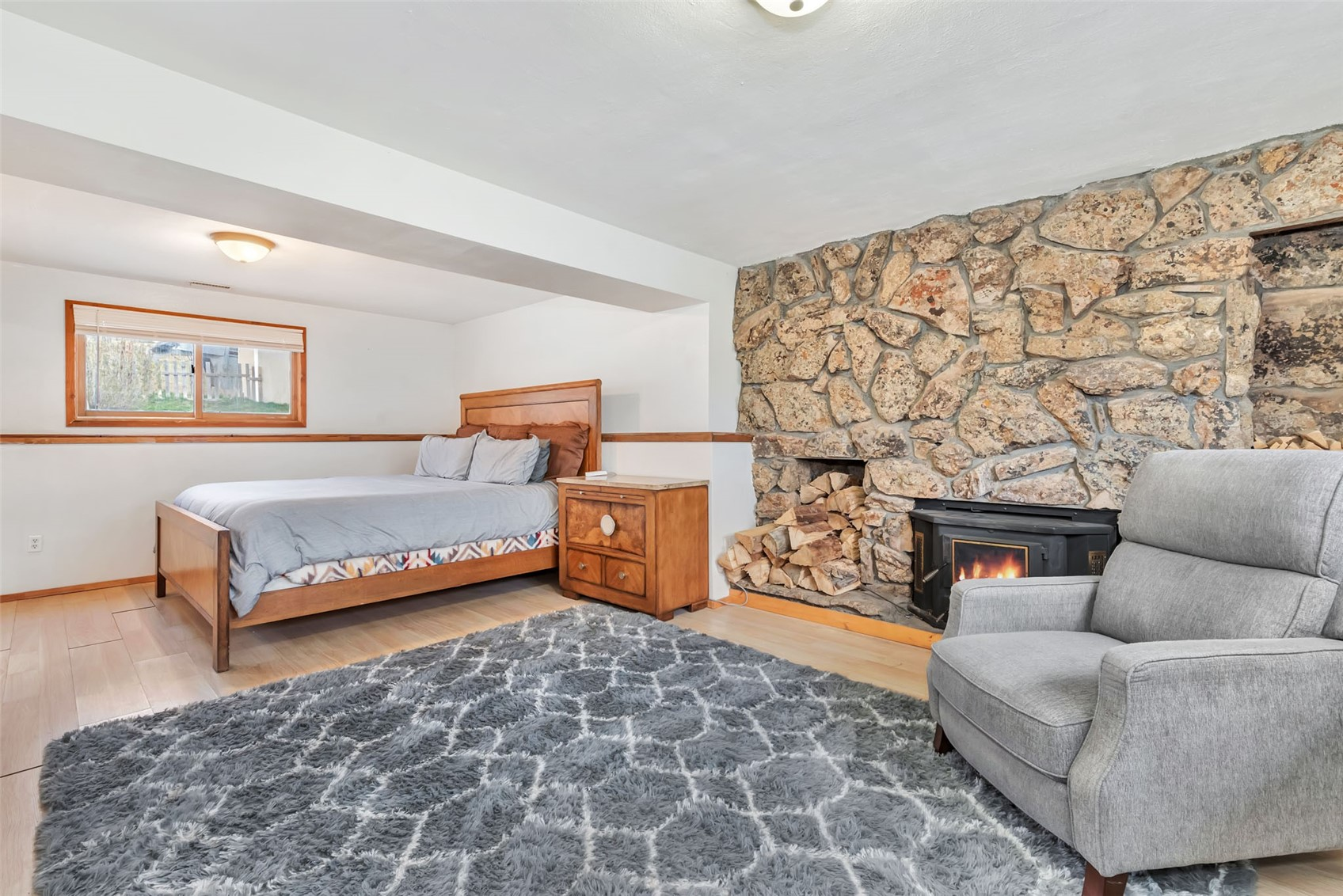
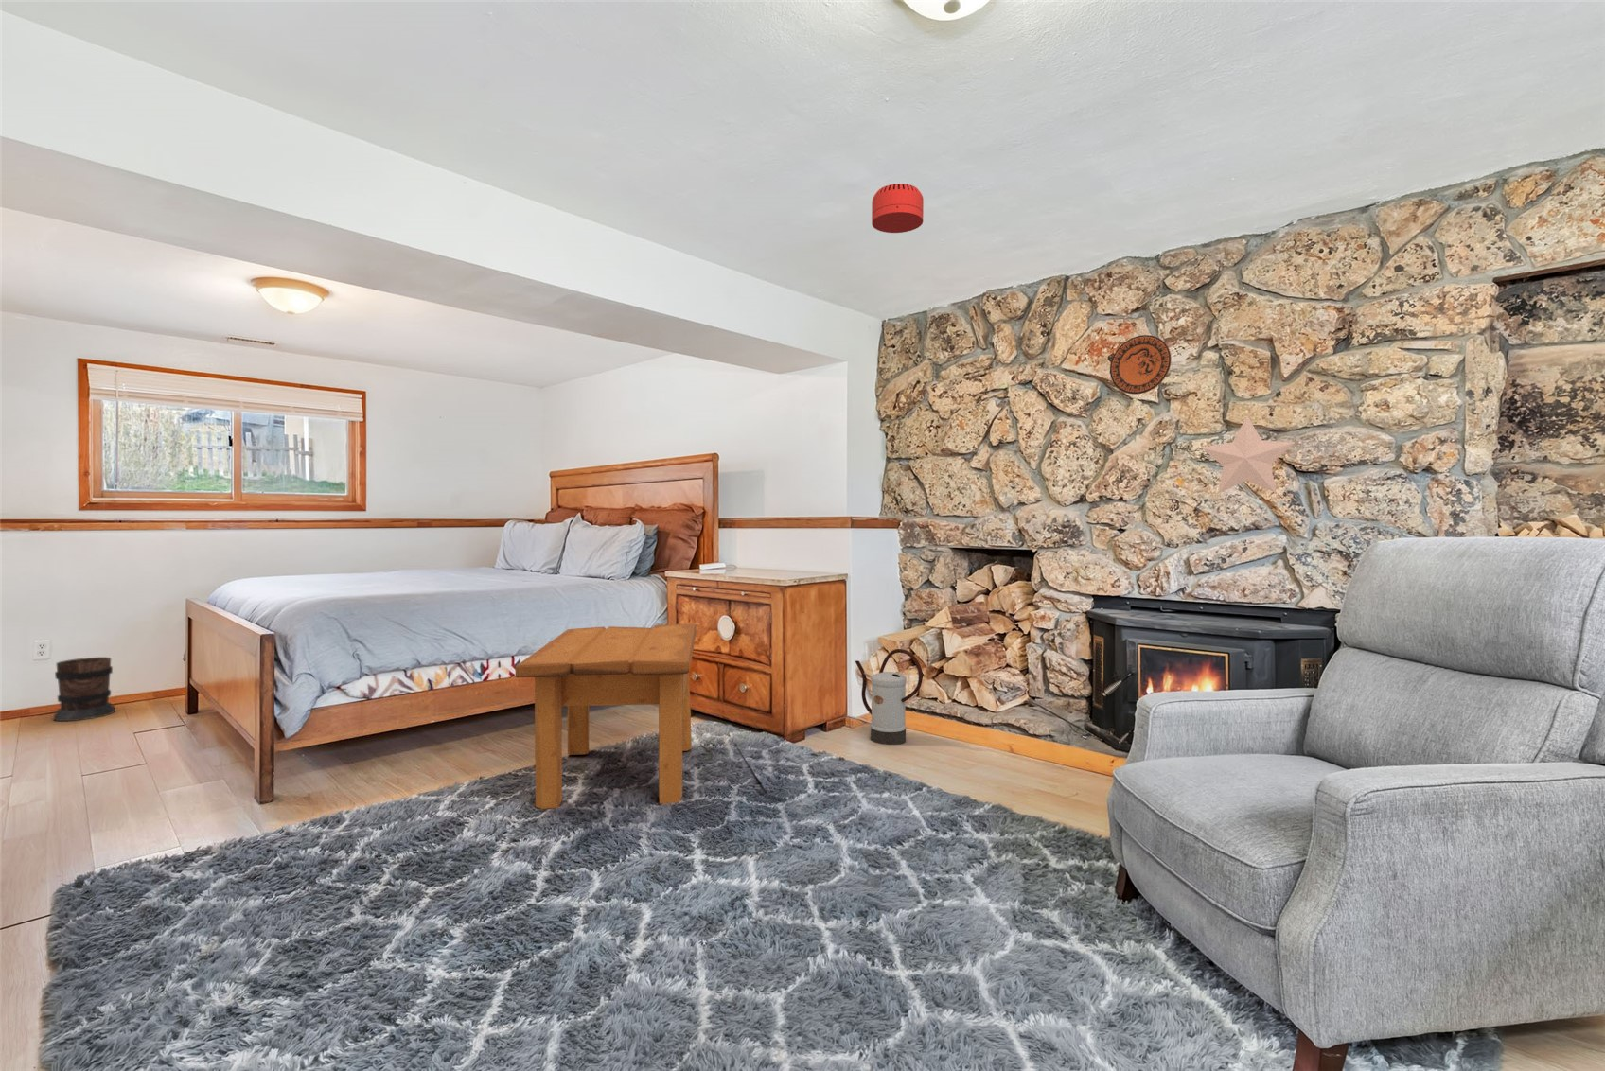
+ smoke detector [871,183,925,234]
+ side table [515,623,698,810]
+ watering can [854,648,924,746]
+ decorative star [1201,415,1295,495]
+ decorative plate [1109,333,1172,396]
+ wooden barrel [53,656,116,722]
